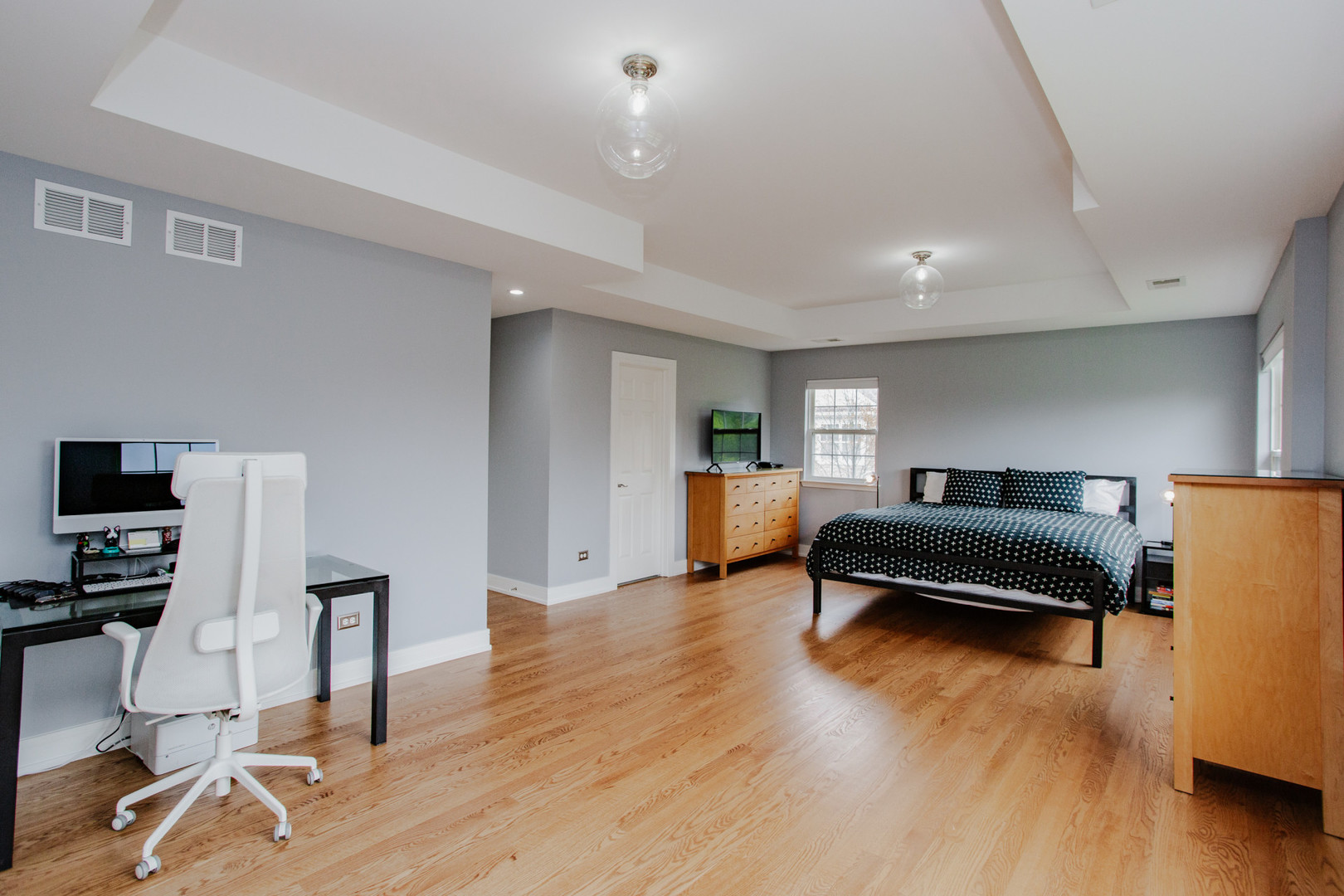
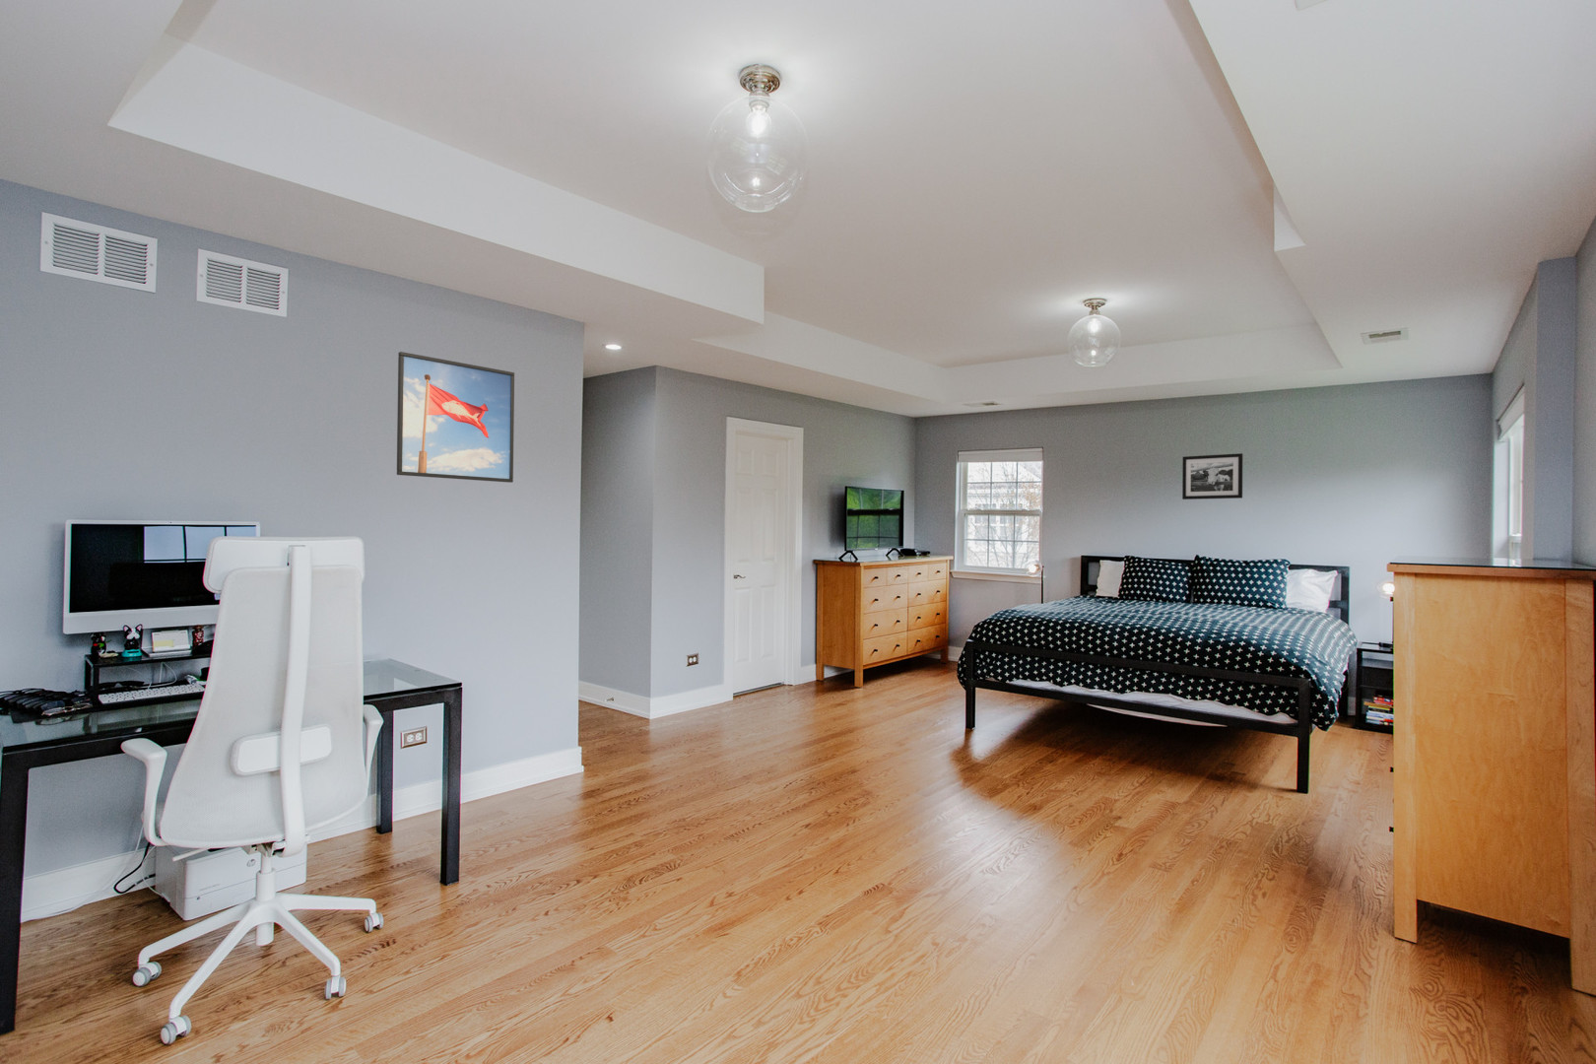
+ picture frame [1182,452,1243,500]
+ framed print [397,350,515,483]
